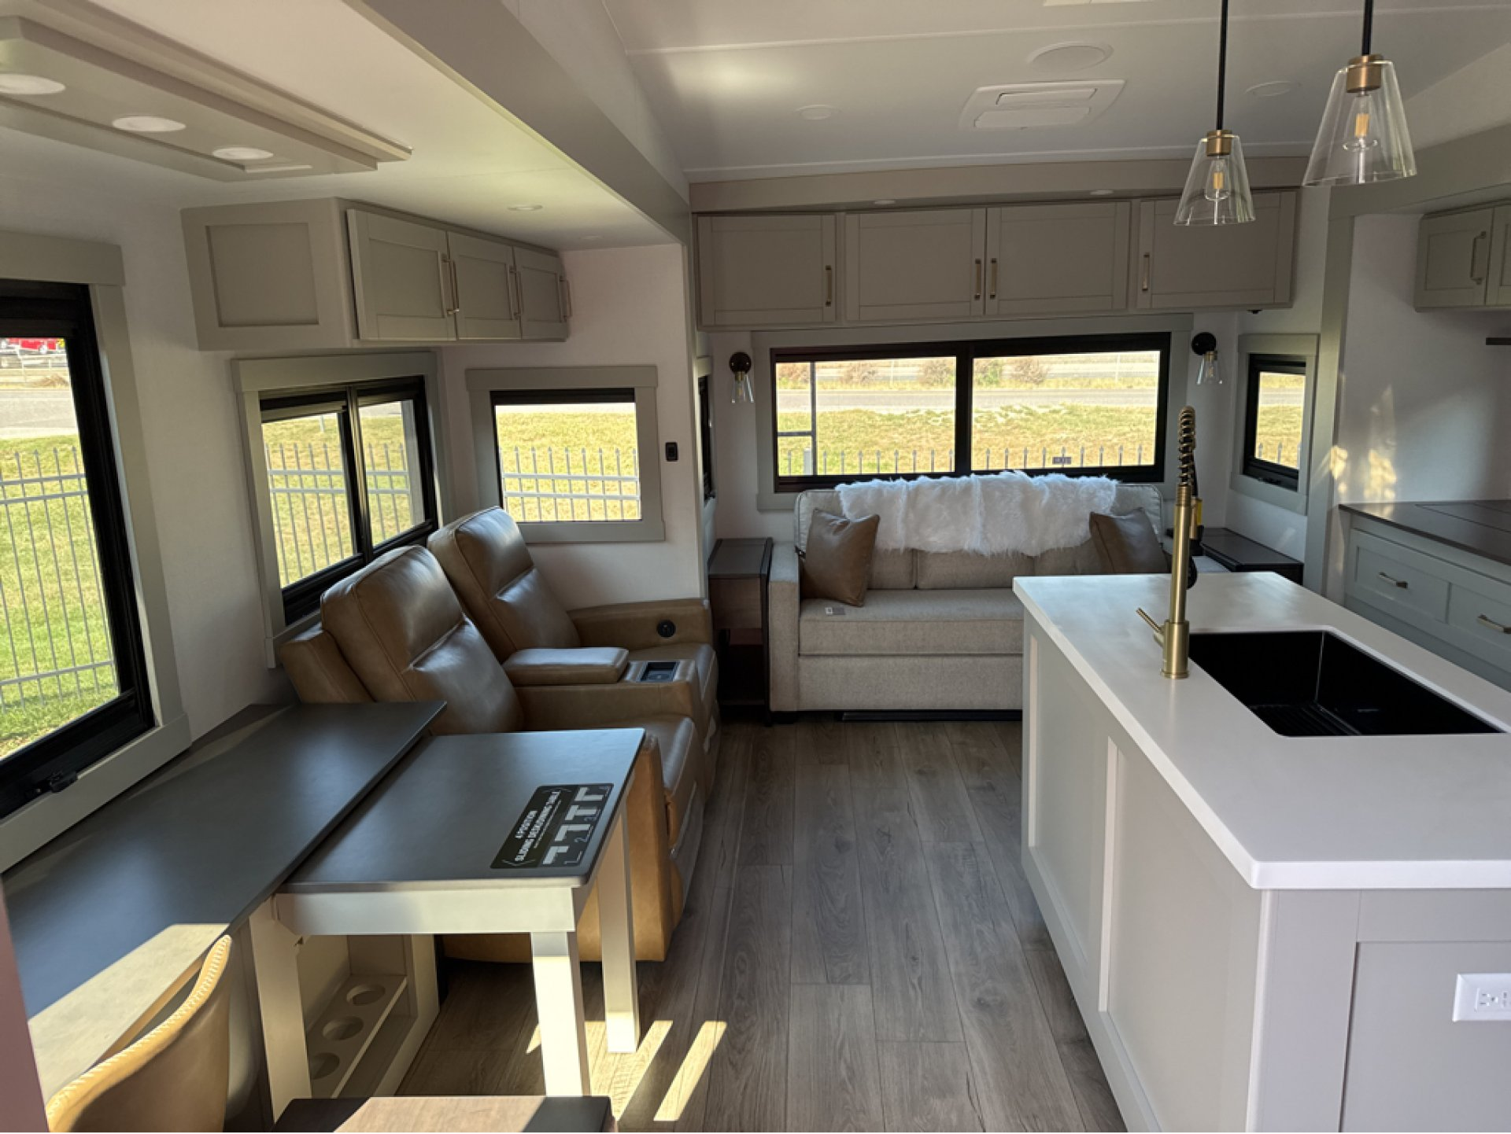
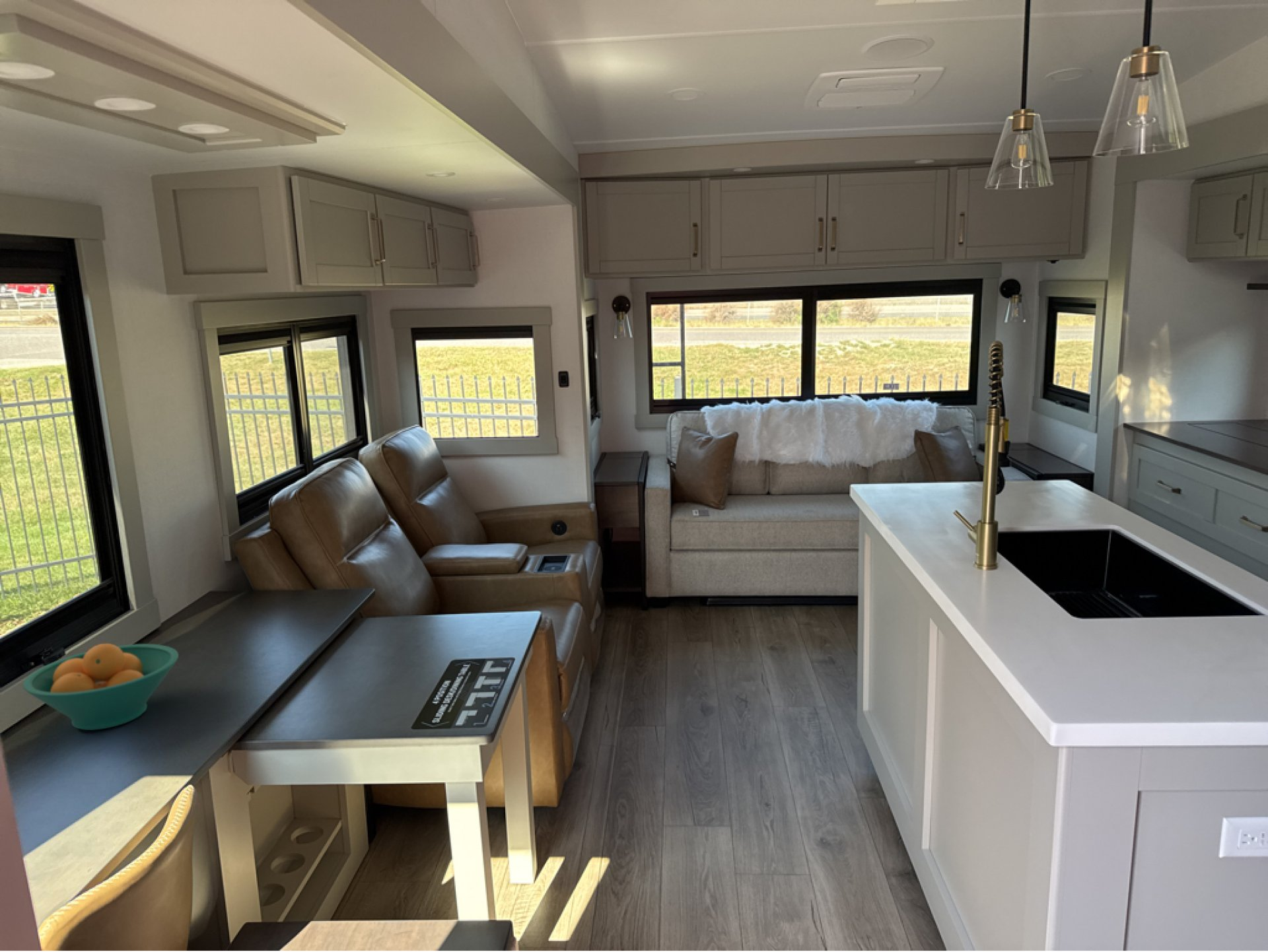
+ fruit bowl [22,643,179,731]
